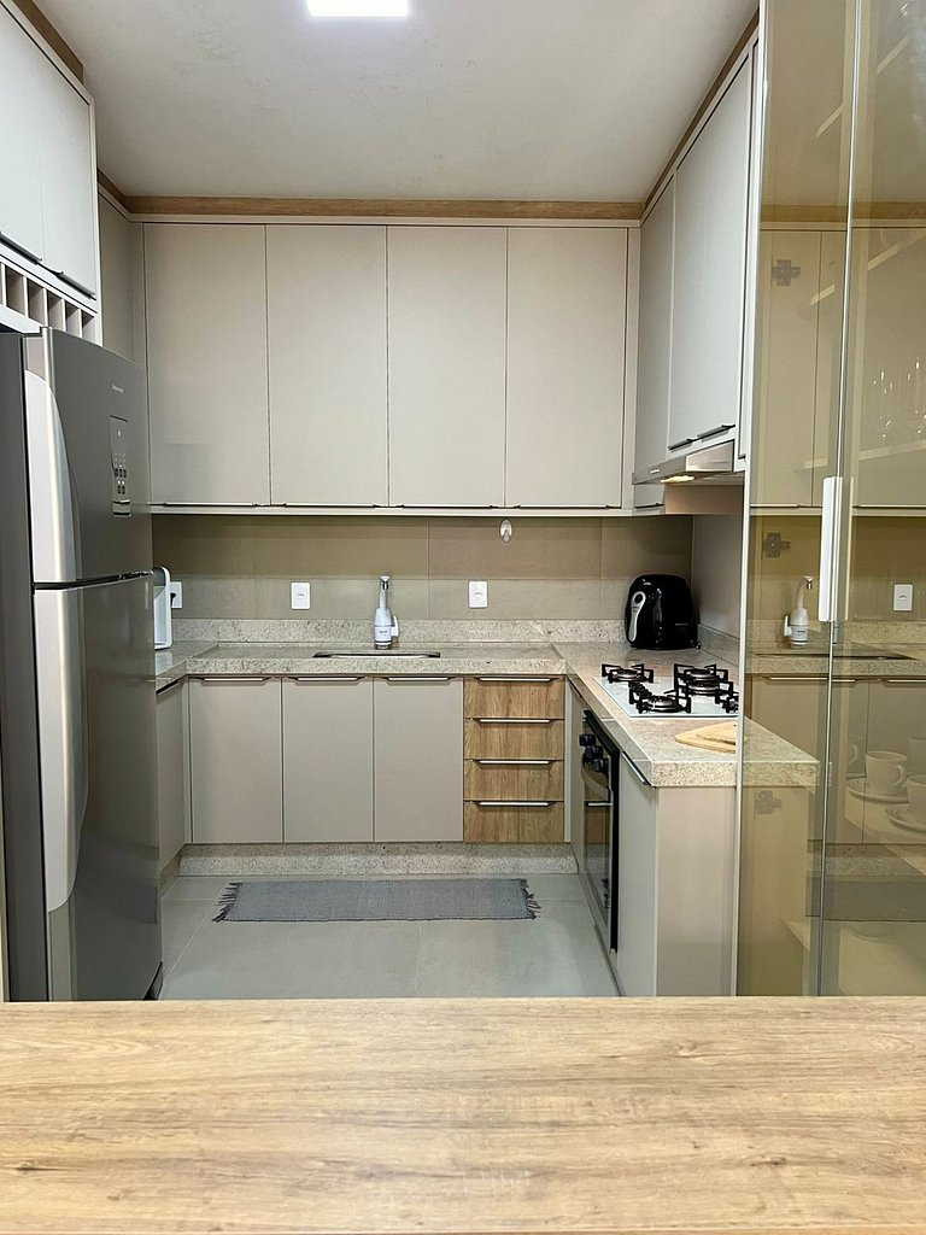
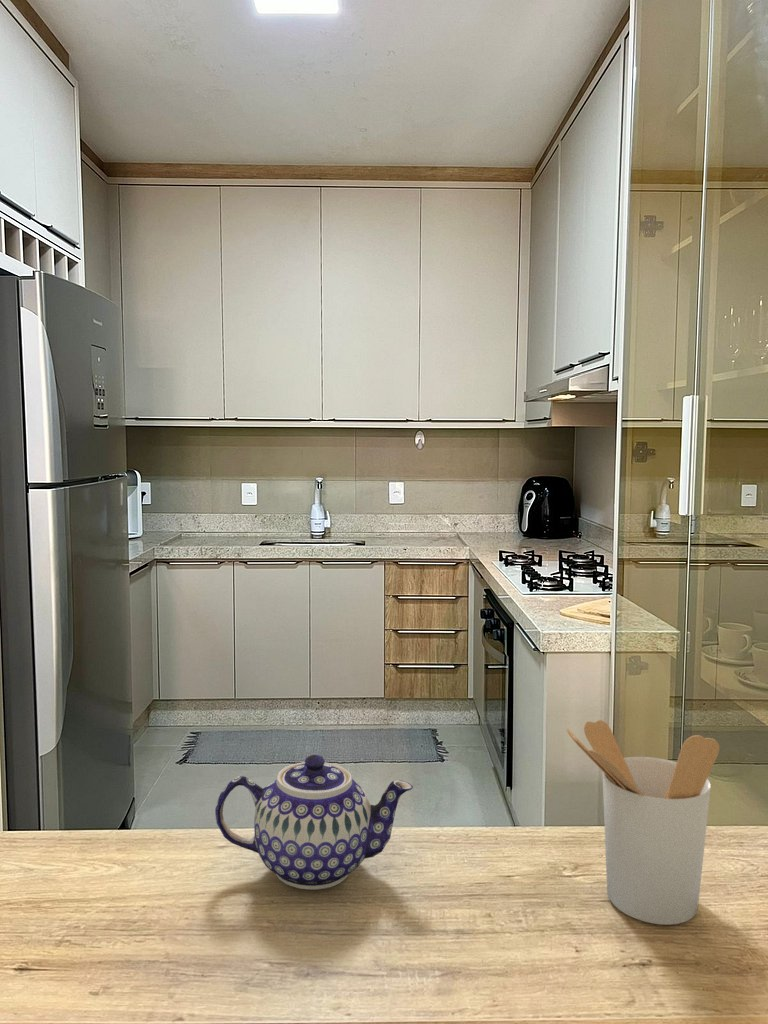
+ utensil holder [565,719,720,926]
+ teapot [214,754,414,891]
